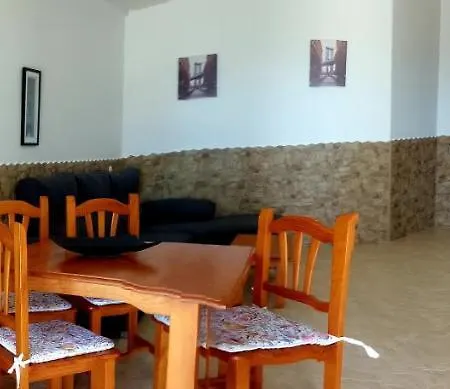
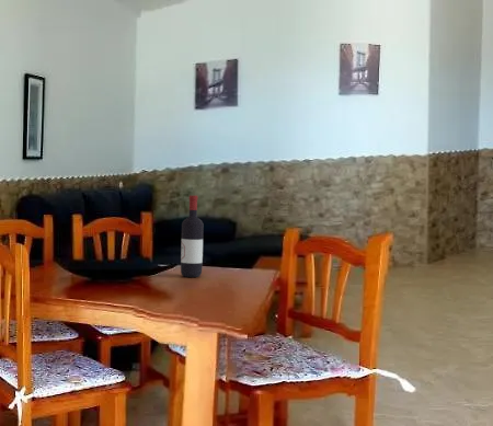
+ wine bottle [180,194,205,278]
